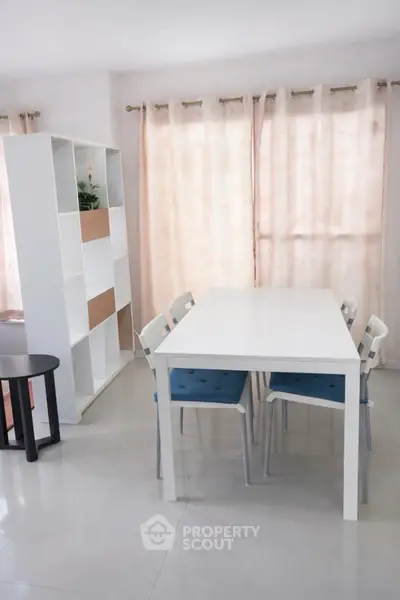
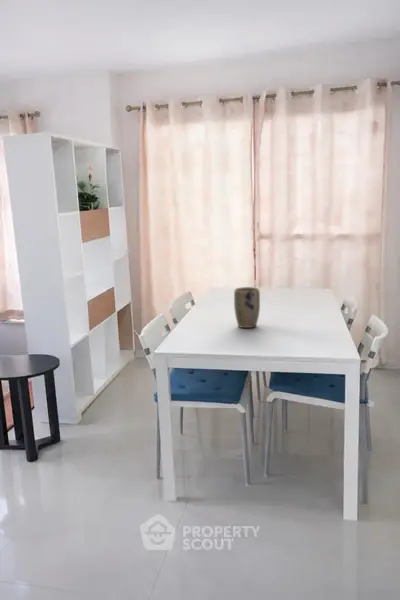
+ plant pot [233,286,261,329]
